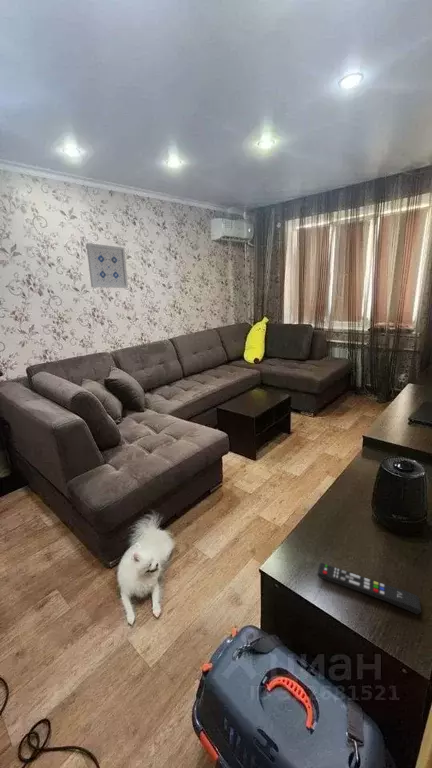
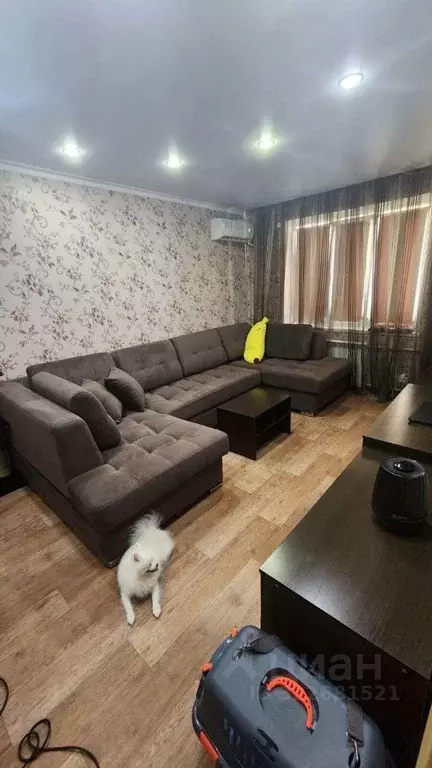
- remote control [316,562,422,616]
- wall art [85,242,129,289]
